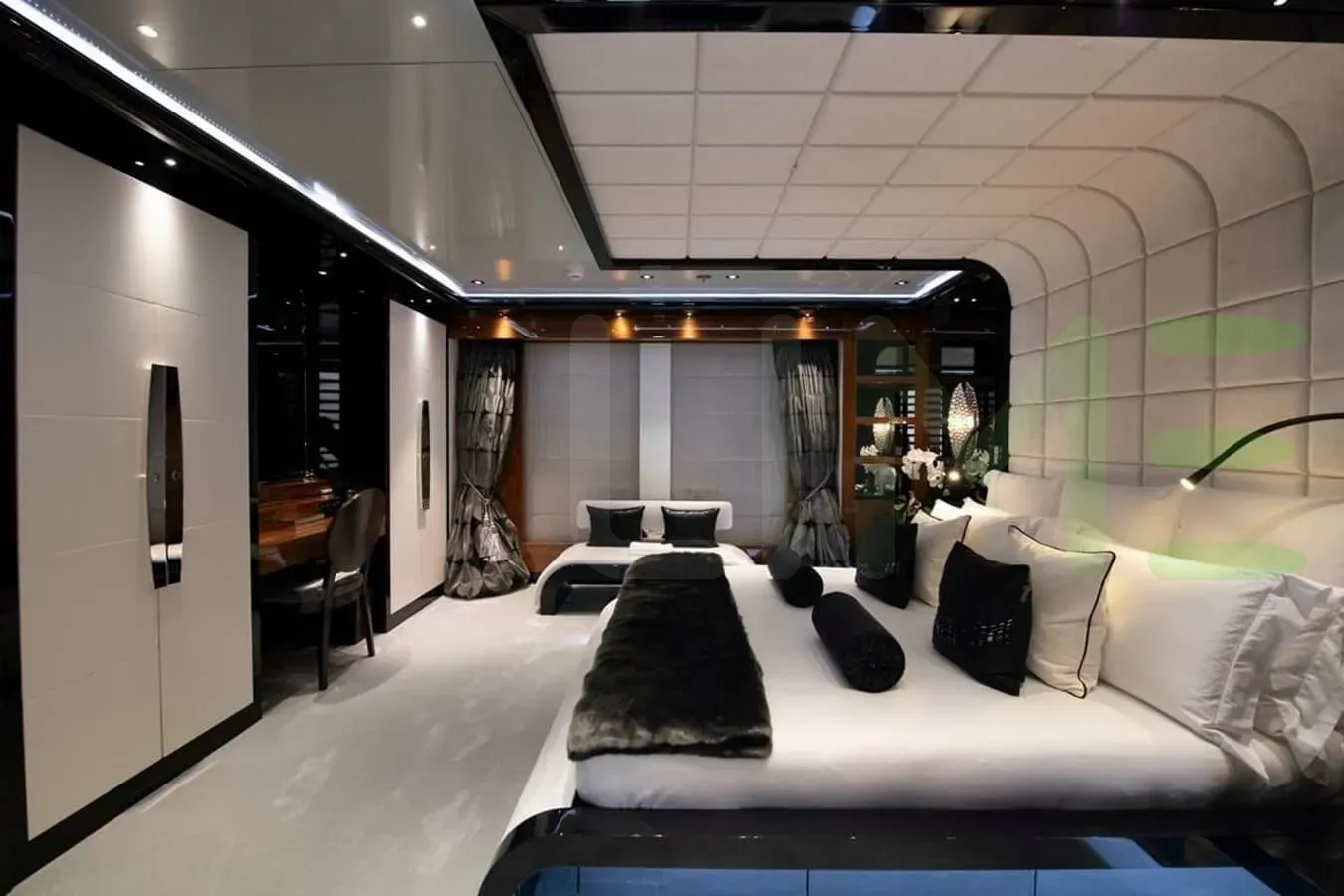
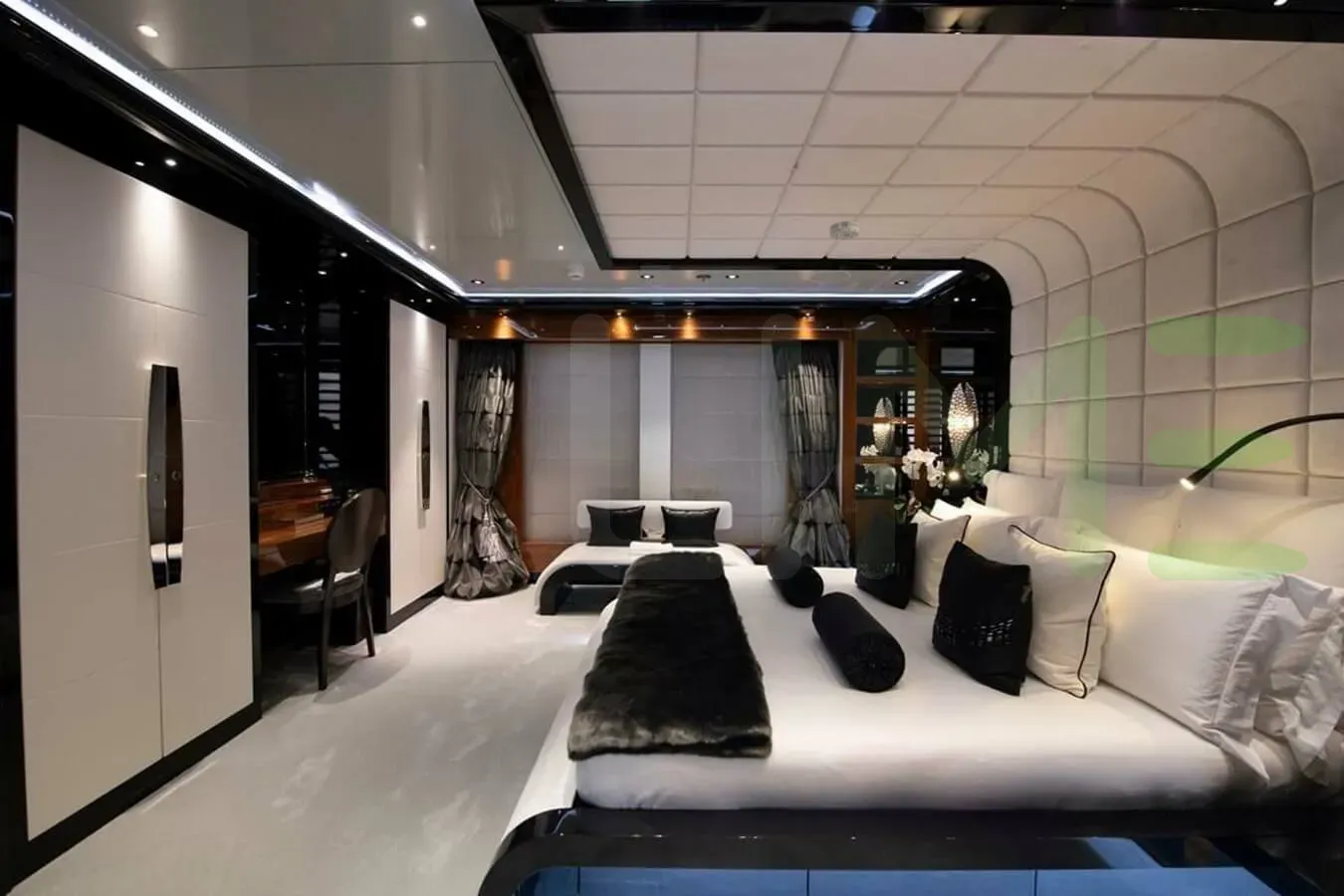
+ smoke detector [828,220,860,241]
